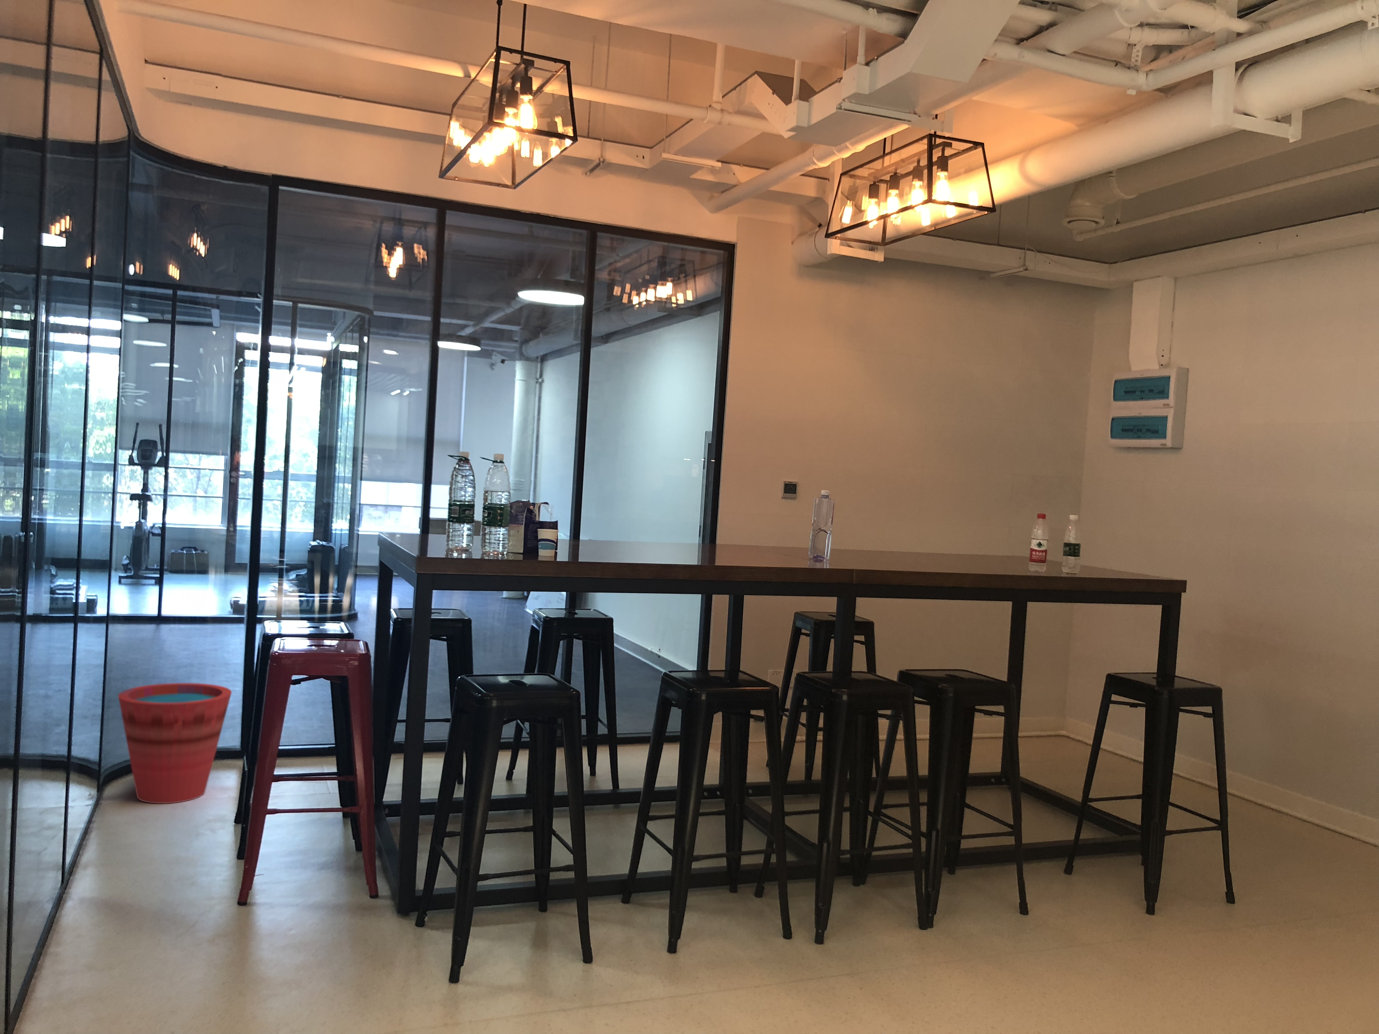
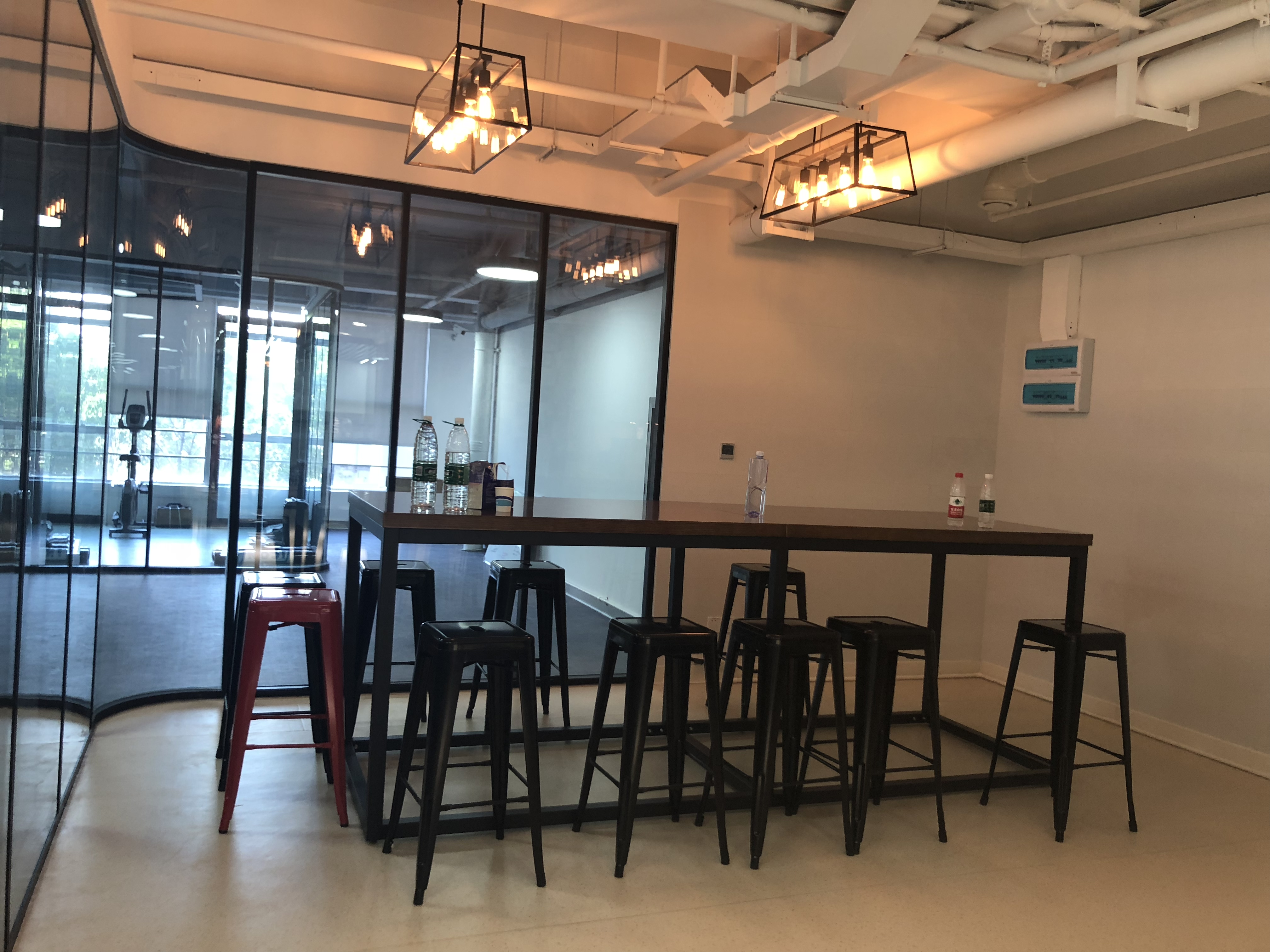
- bucket [118,683,232,804]
